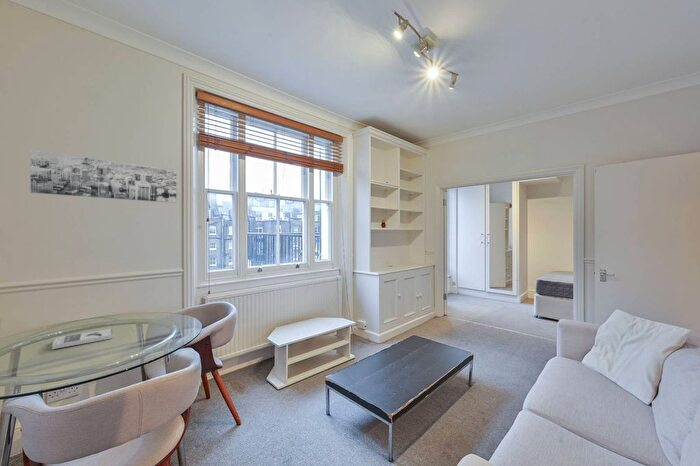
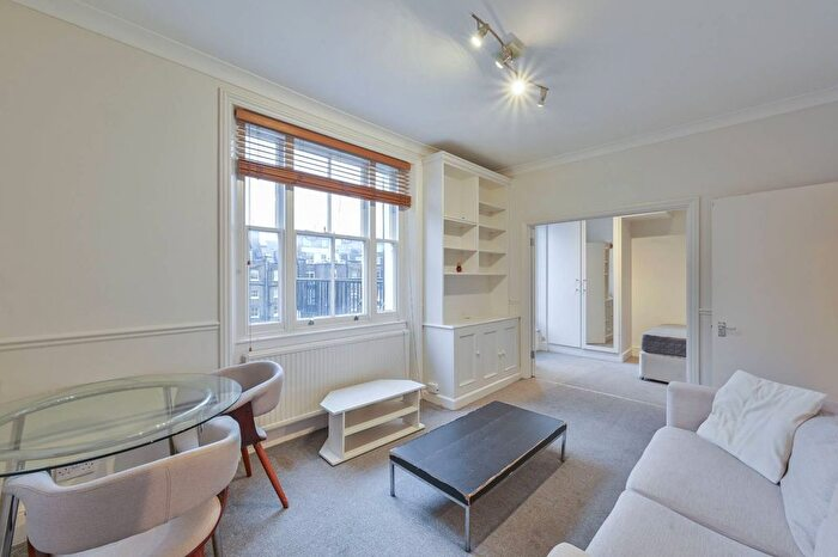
- book [51,328,113,350]
- wall art [29,148,177,204]
